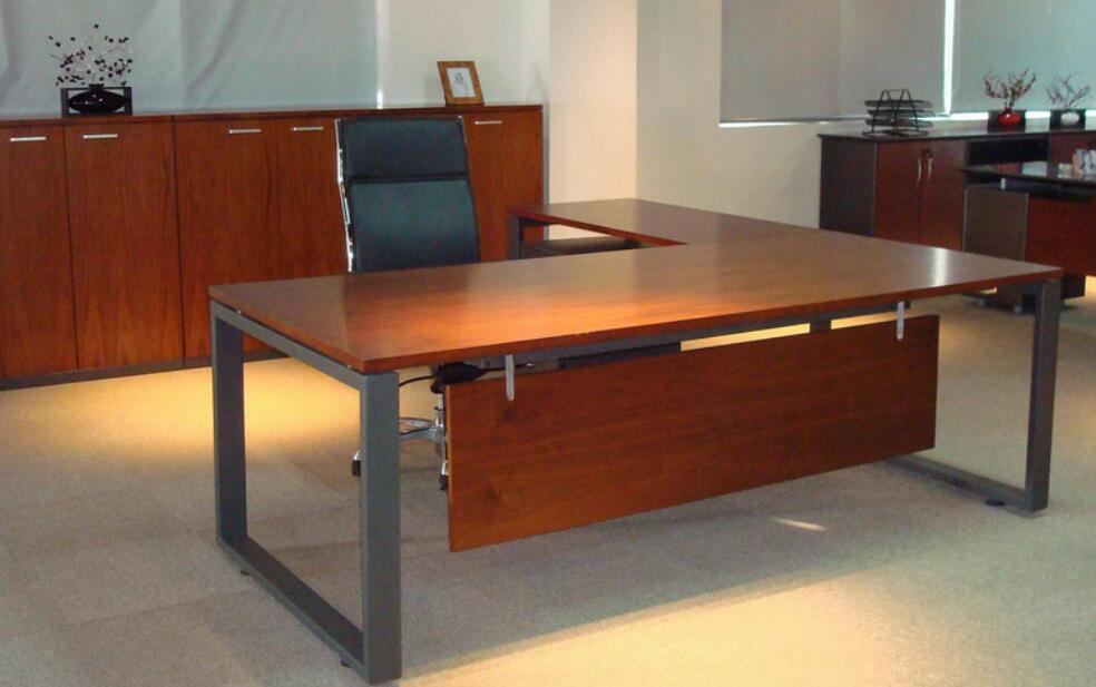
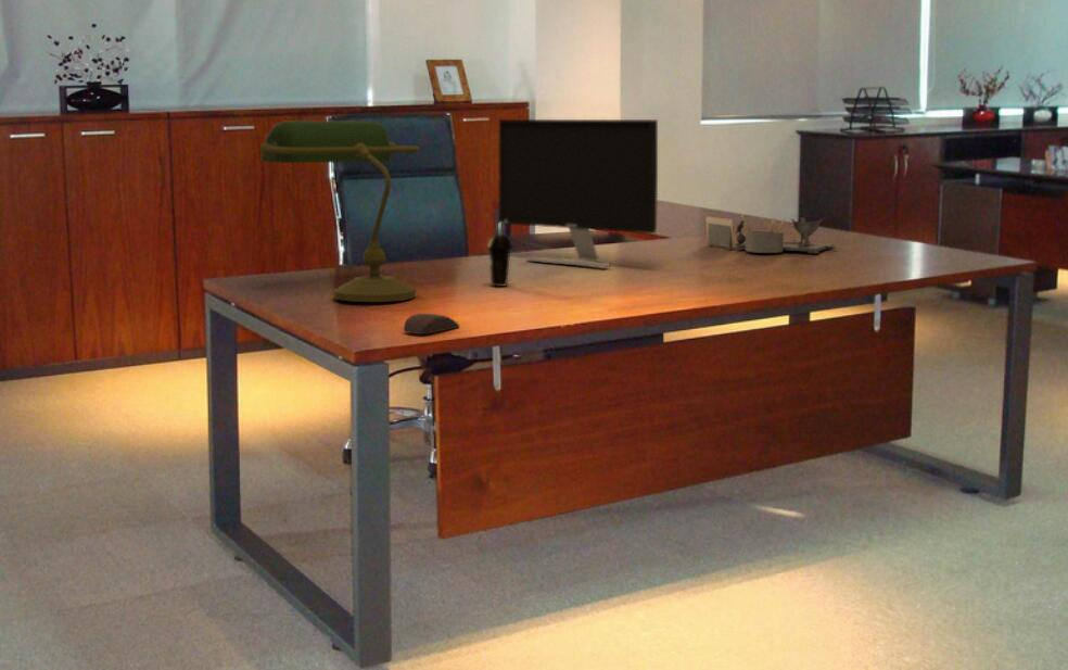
+ desk organizer [704,213,836,254]
+ desk lamp [259,119,421,303]
+ computer mouse [403,313,460,336]
+ cup [486,222,514,288]
+ monitor [498,118,659,269]
